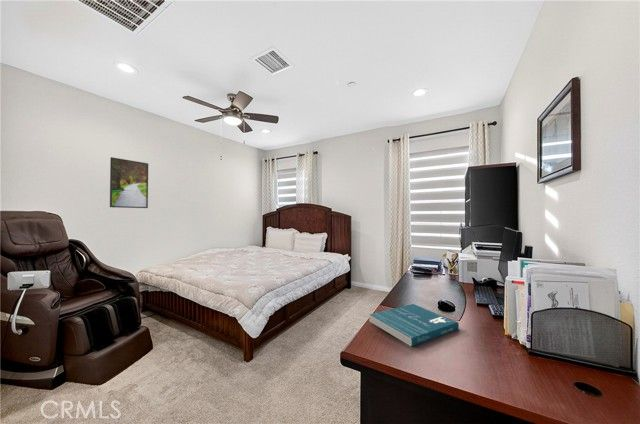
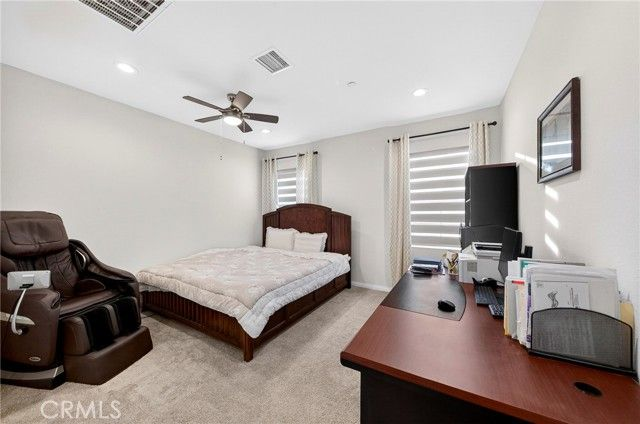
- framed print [109,156,149,209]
- book [368,303,460,347]
